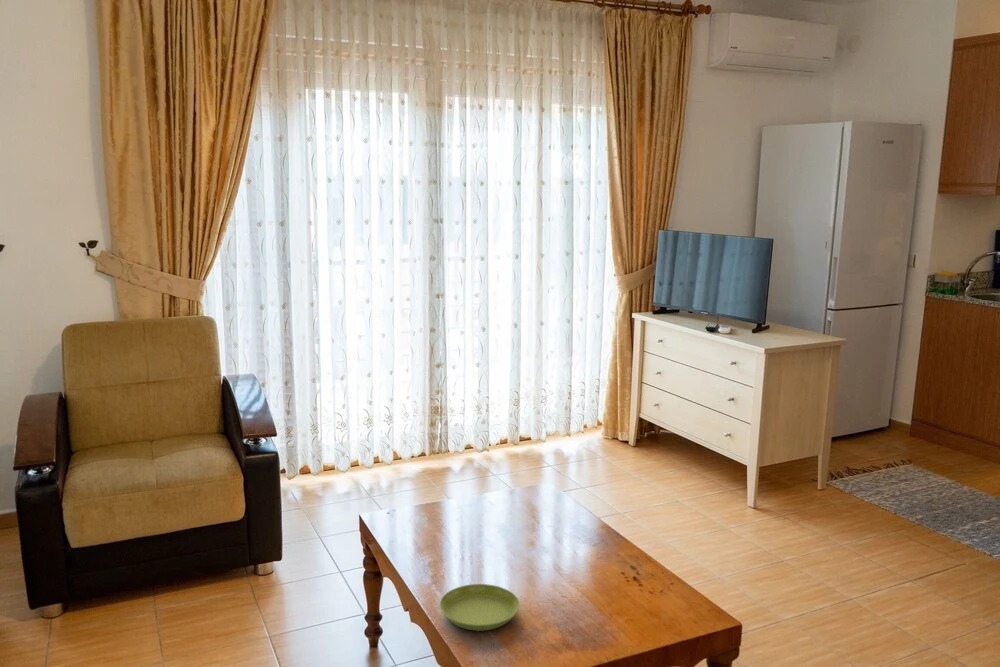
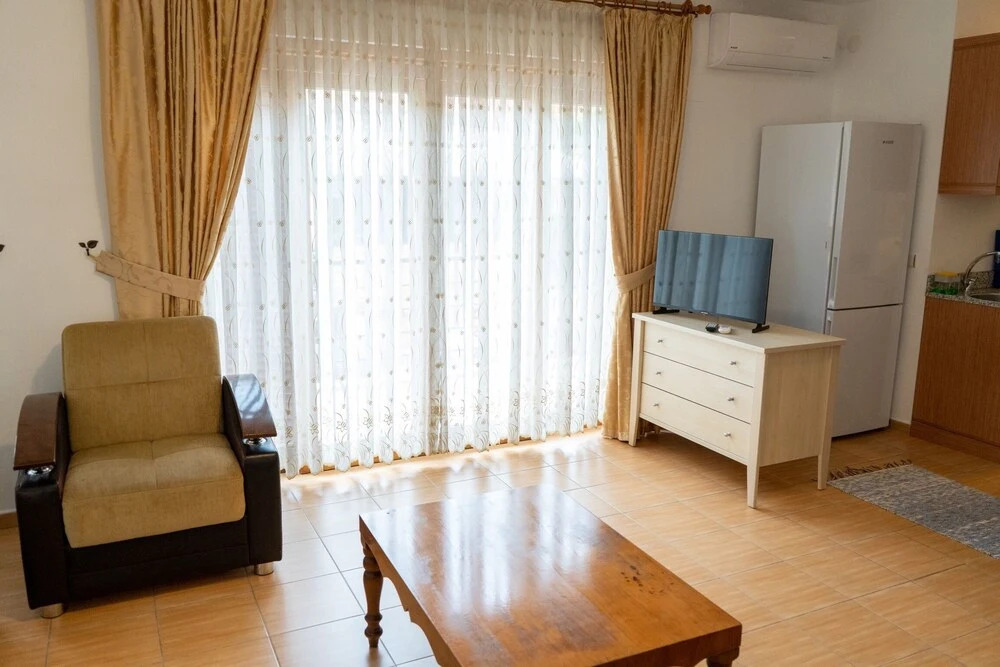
- saucer [439,583,520,632]
